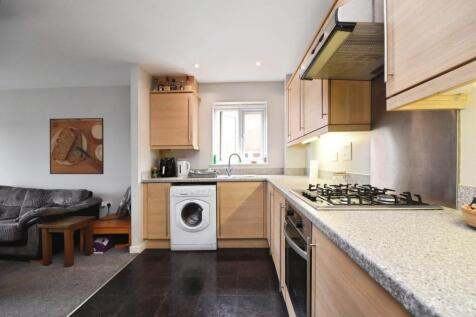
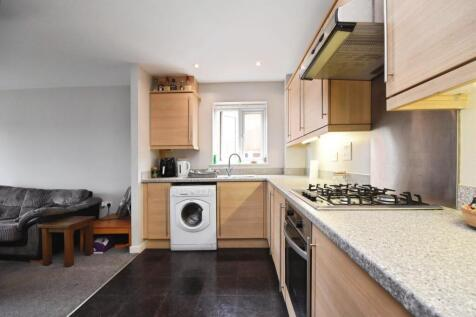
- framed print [49,117,105,175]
